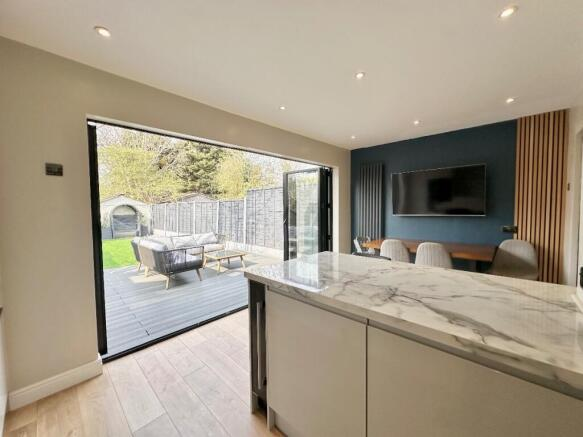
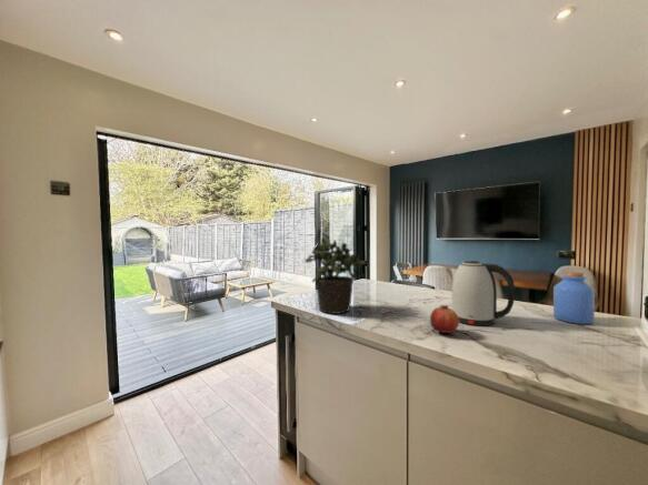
+ jar [552,271,596,325]
+ fruit [429,304,460,334]
+ kettle [450,260,516,326]
+ potted plant [305,236,367,315]
